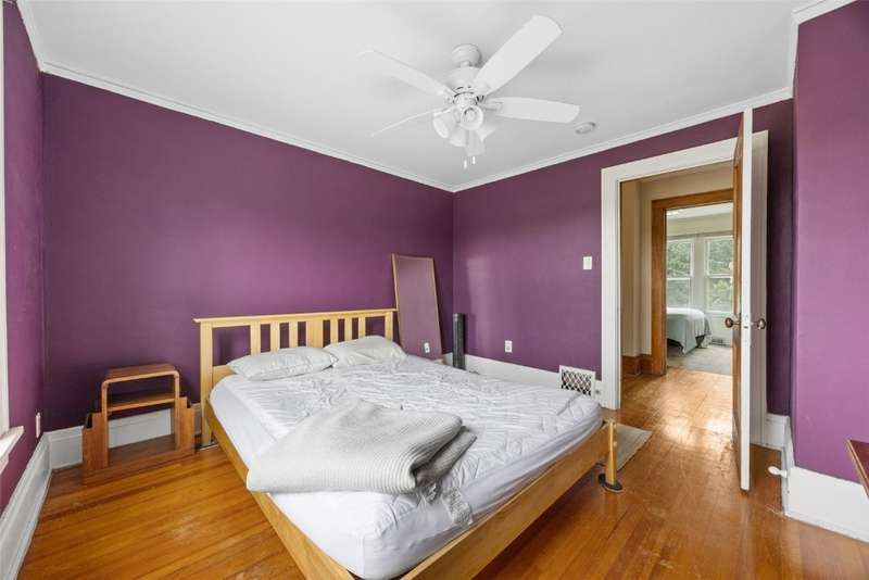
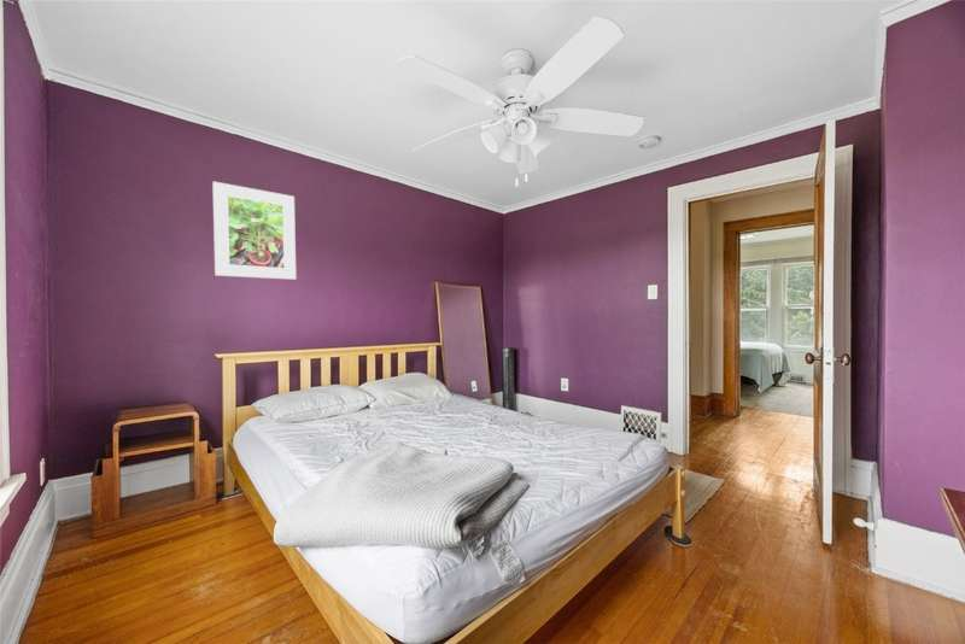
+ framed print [211,181,297,281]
